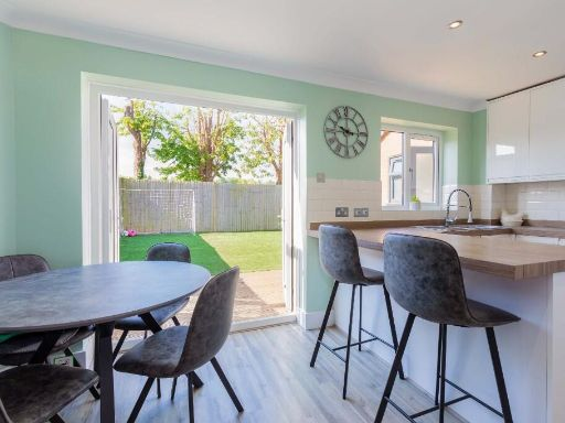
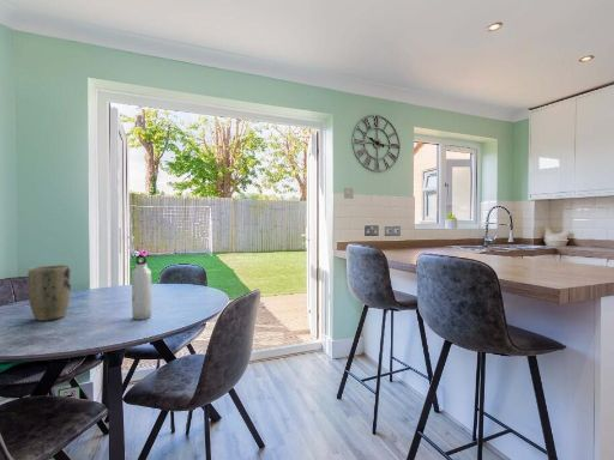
+ water bottle [131,254,152,321]
+ plant pot [26,264,72,322]
